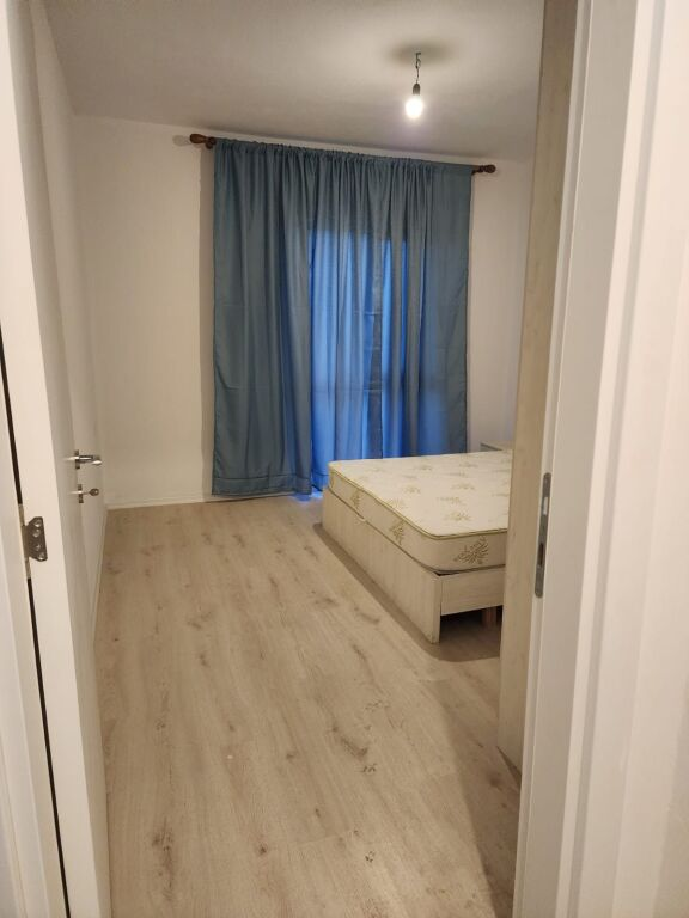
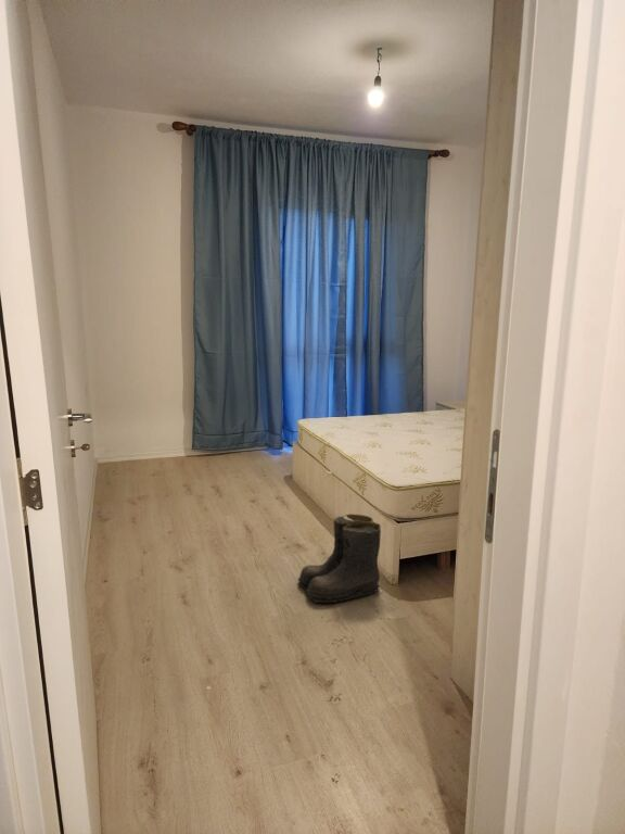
+ boots [297,513,382,604]
